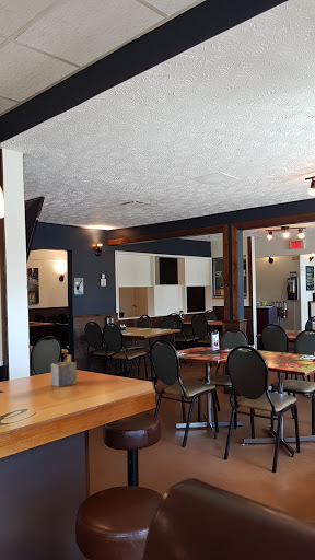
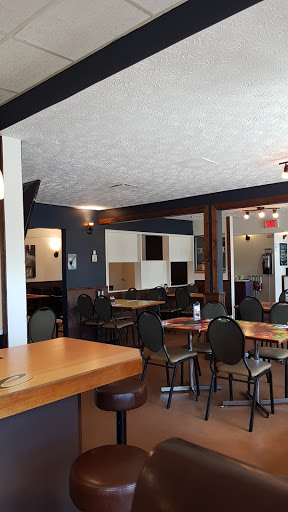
- napkin holder [50,354,78,387]
